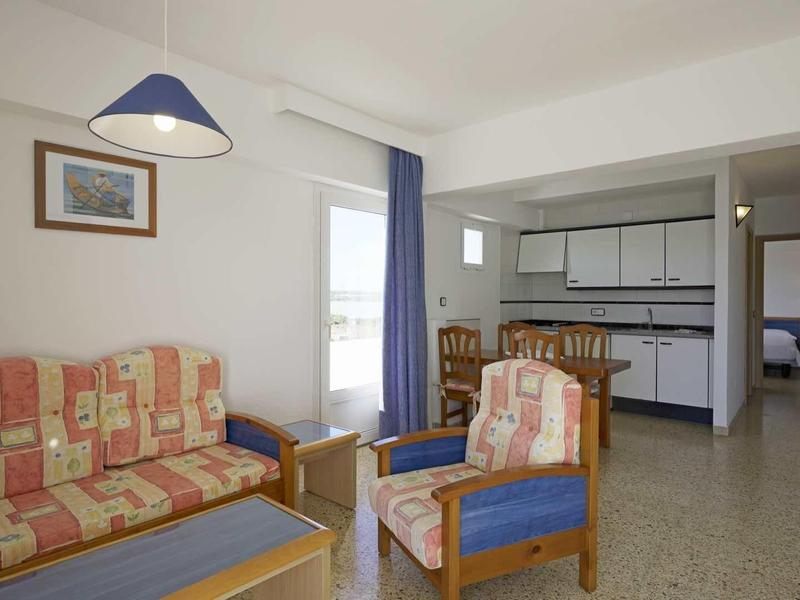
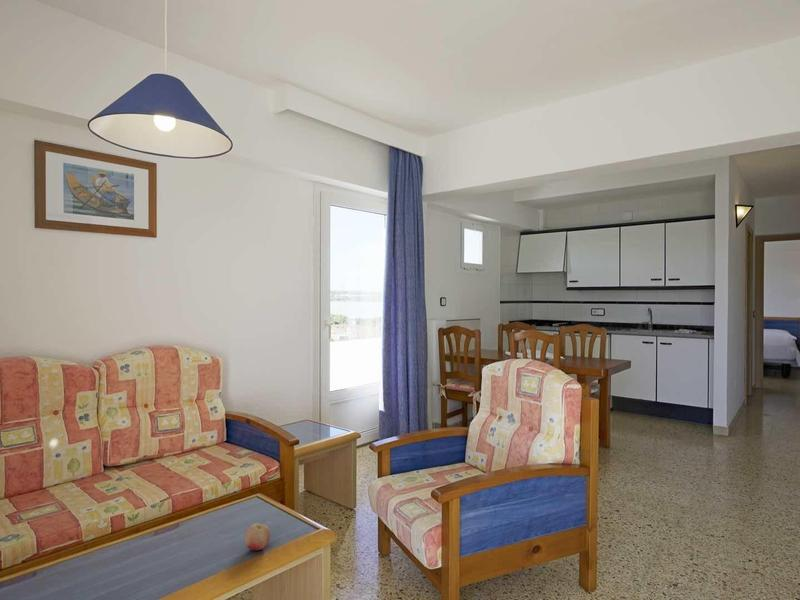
+ fruit [244,522,271,551]
